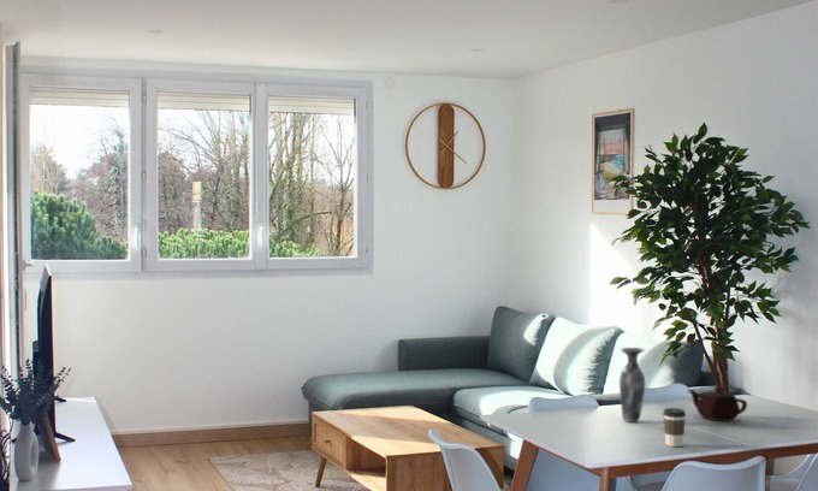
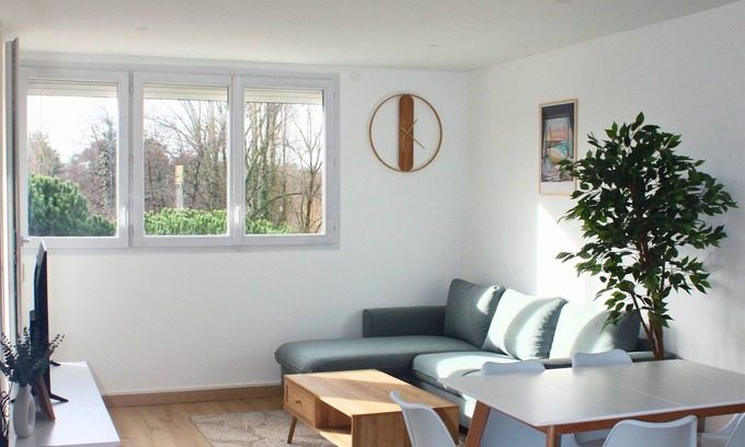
- coffee cup [662,407,687,448]
- teapot [687,386,748,422]
- vase [618,347,646,422]
